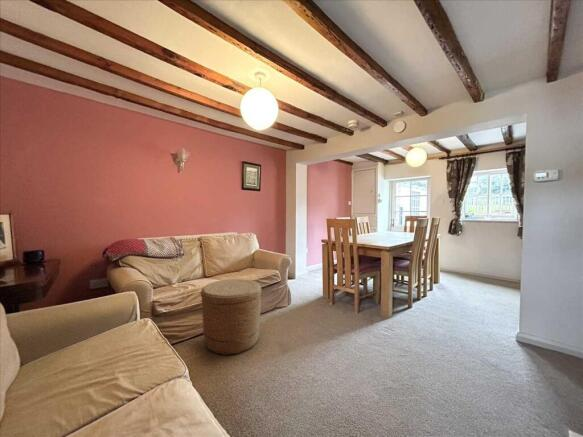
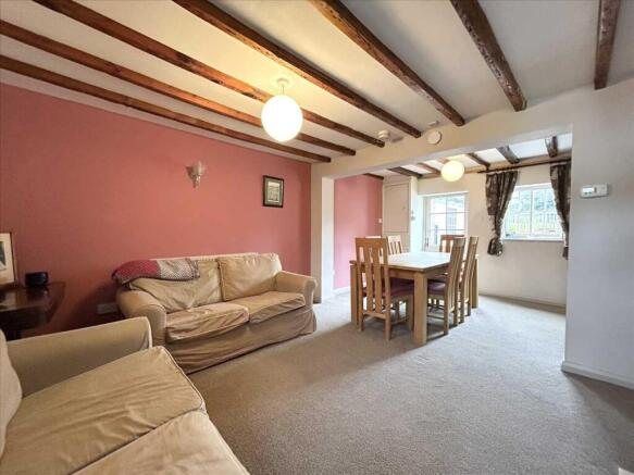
- basket [200,278,263,356]
